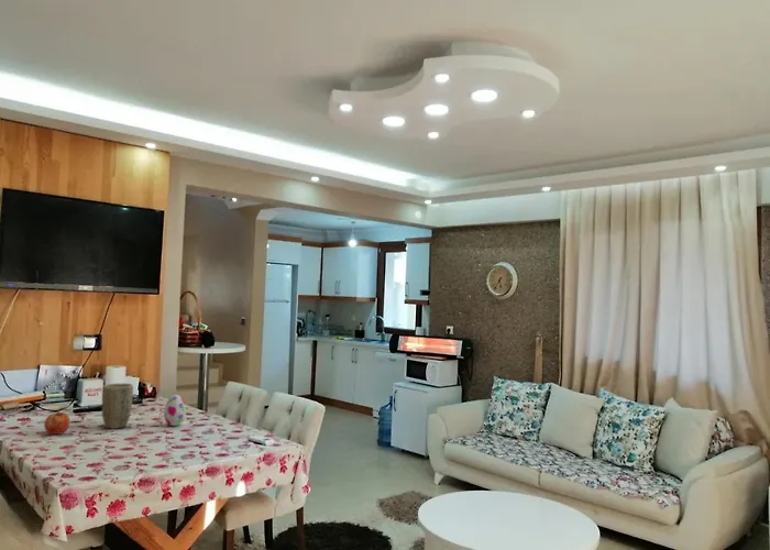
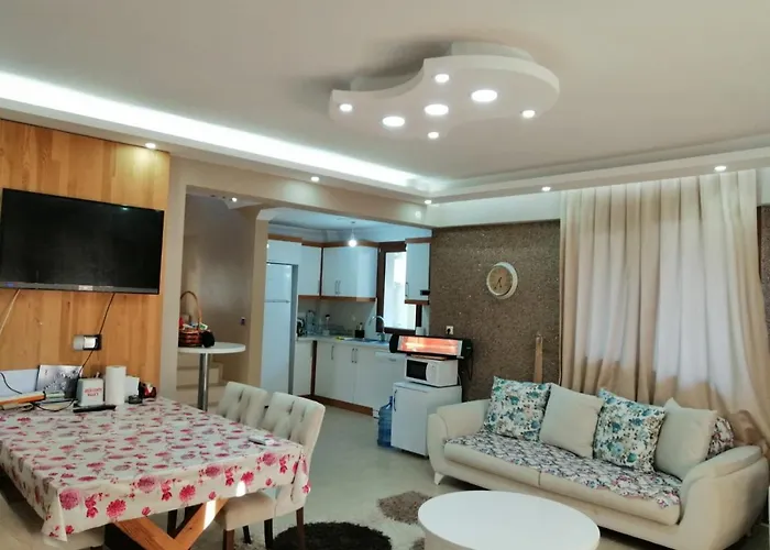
- decorative egg [163,394,187,427]
- fruit [43,409,70,436]
- plant pot [101,383,134,430]
